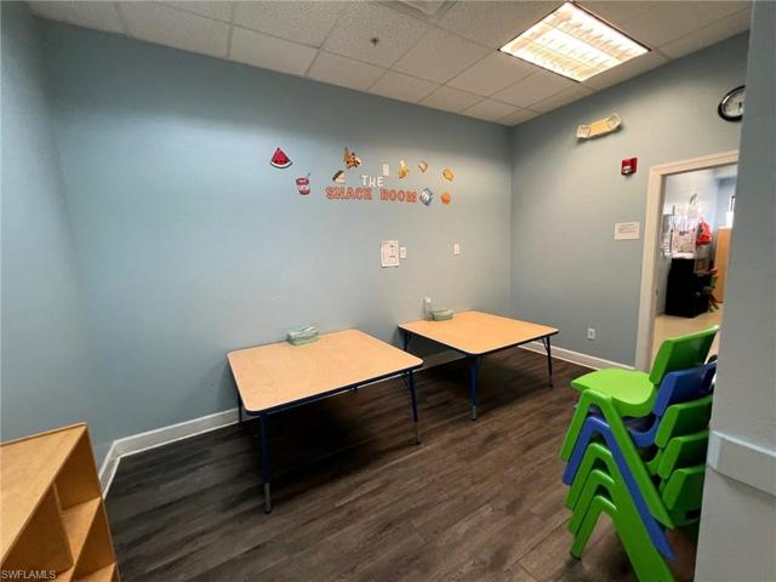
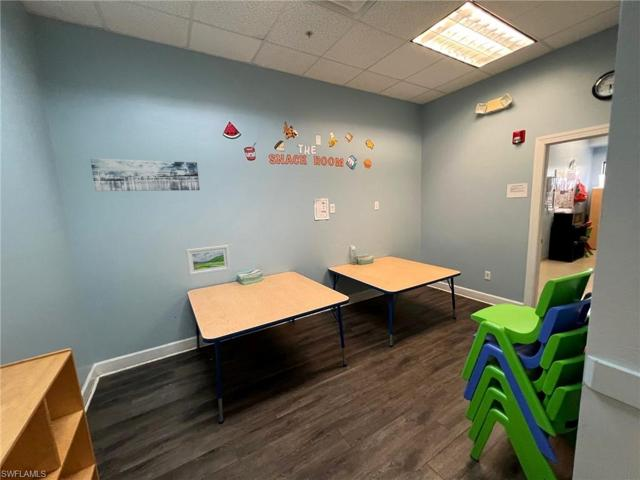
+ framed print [185,244,231,277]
+ wall art [89,157,201,192]
